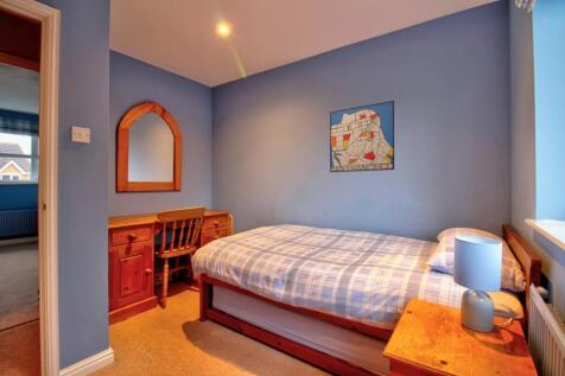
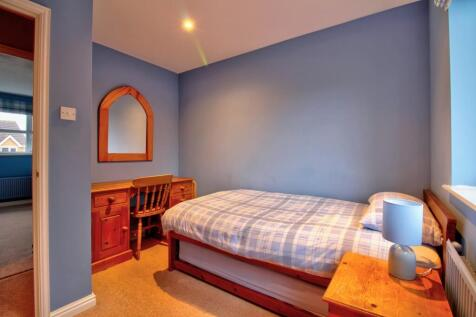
- wall art [329,100,395,173]
